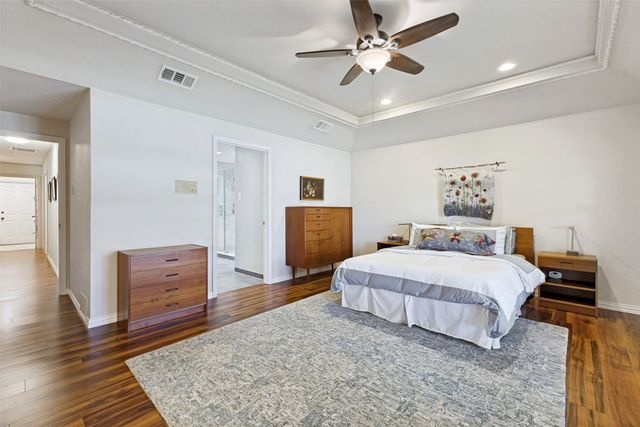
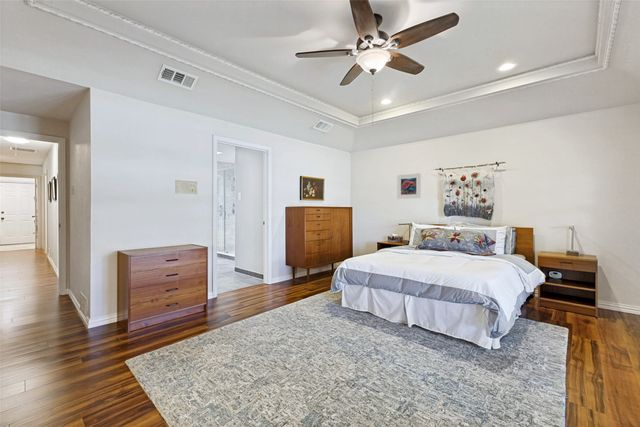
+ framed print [396,173,422,200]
